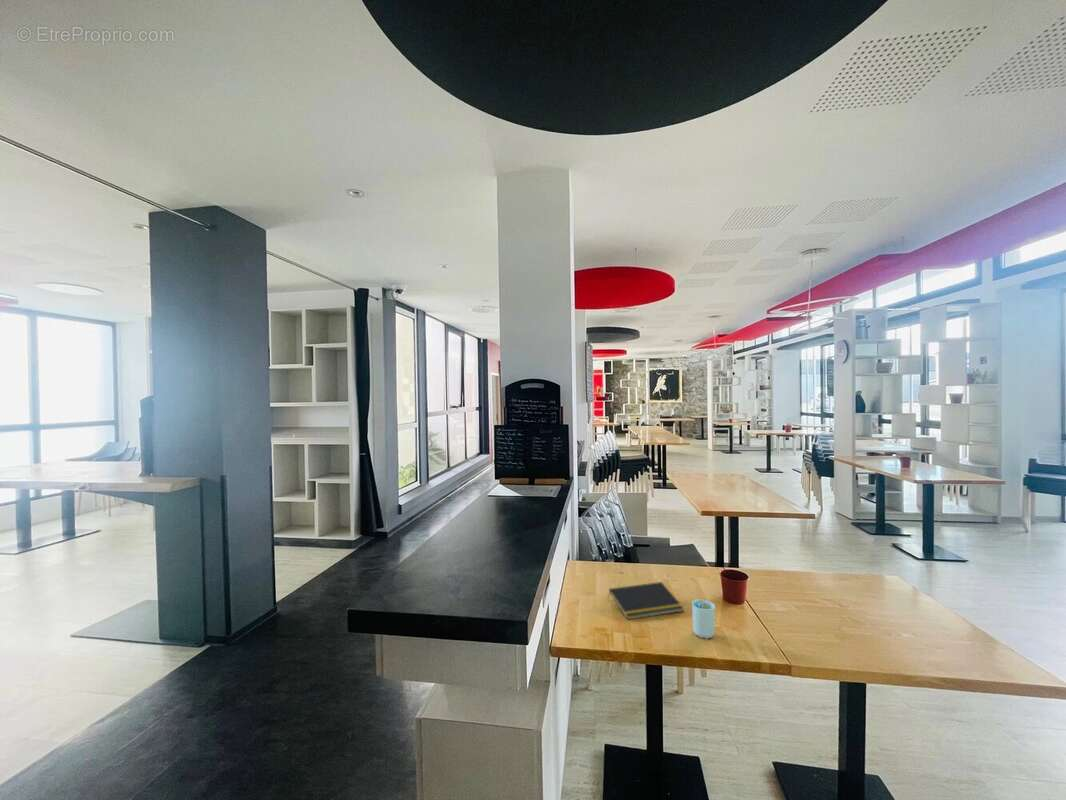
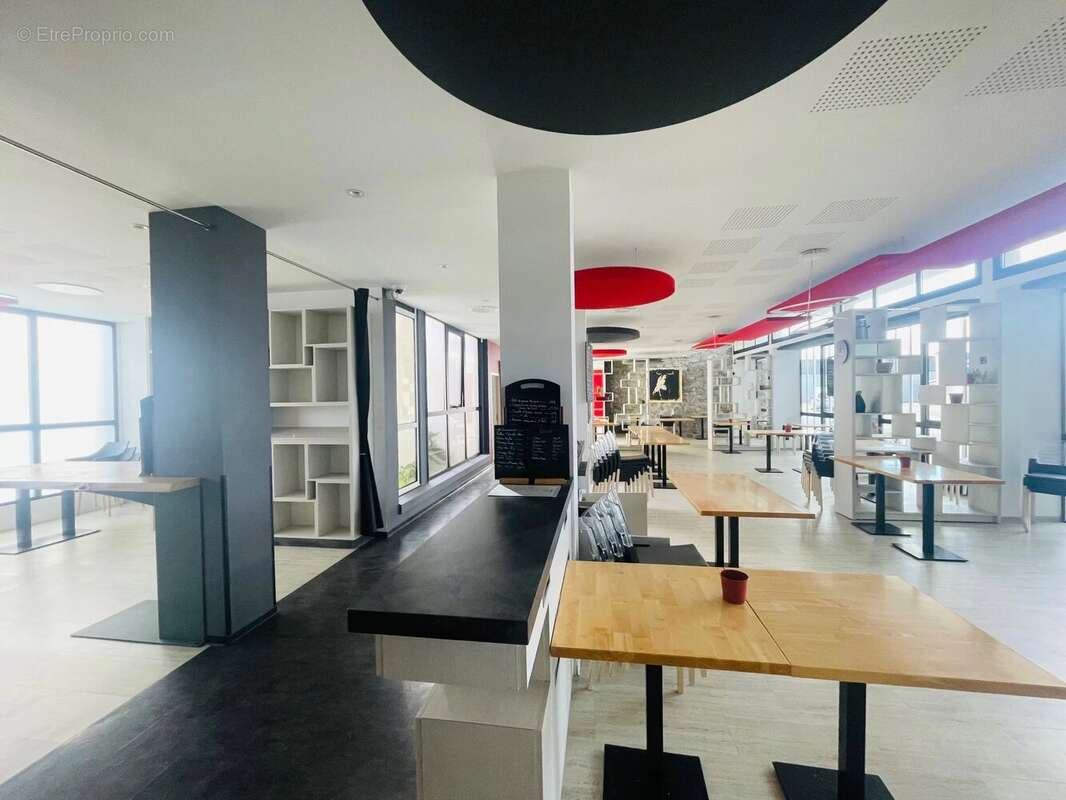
- notepad [607,581,685,621]
- cup [691,598,716,640]
